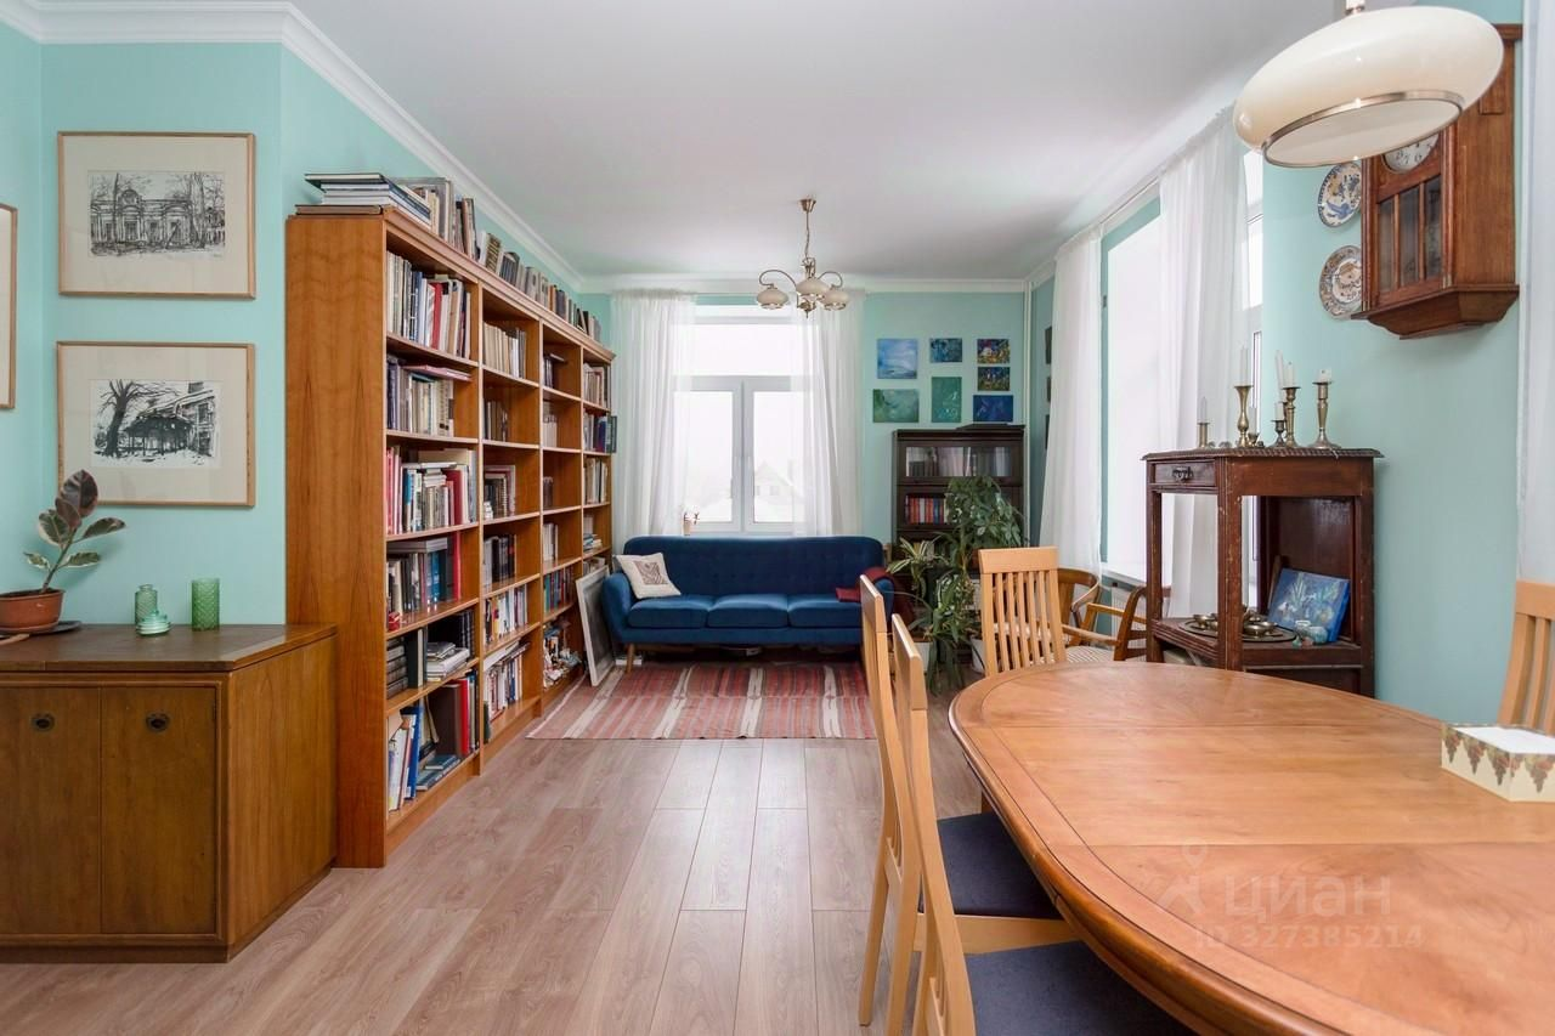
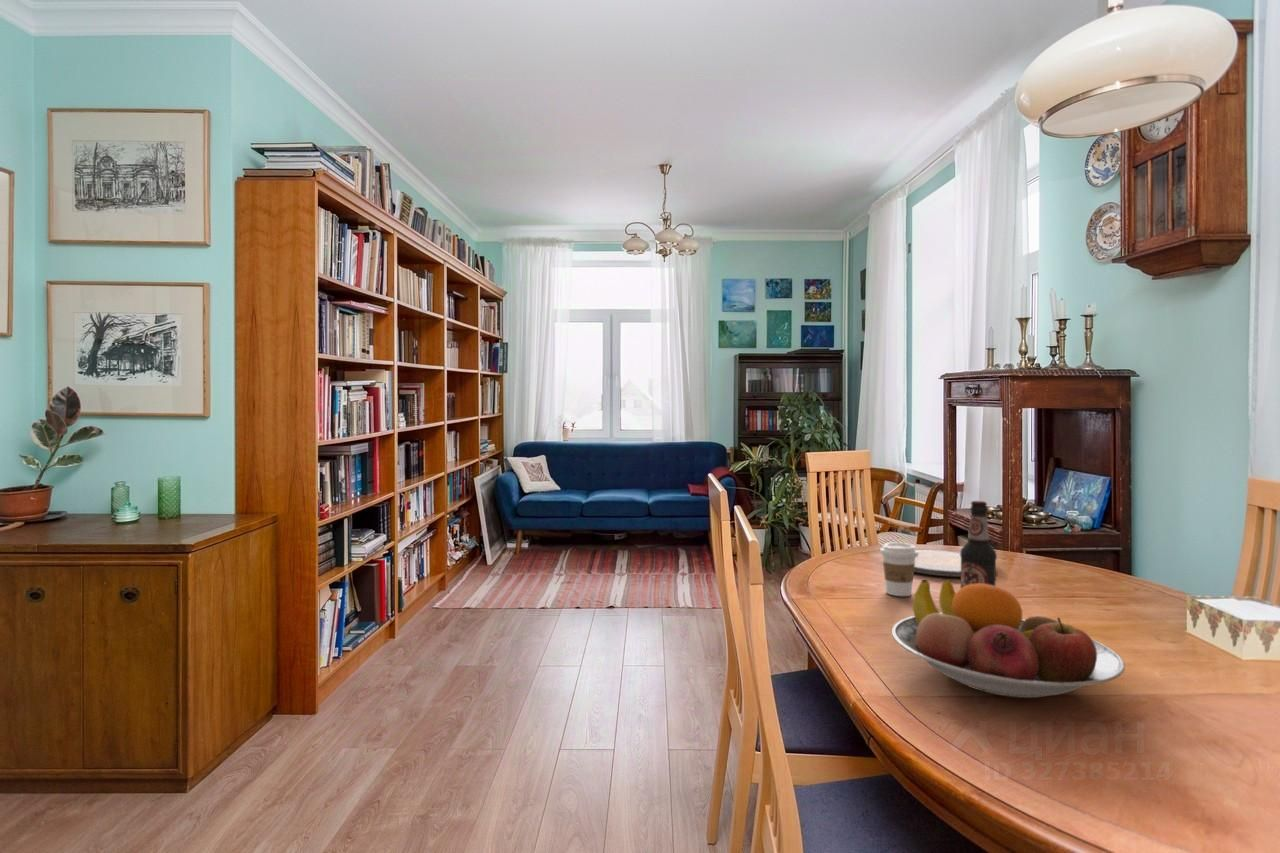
+ plate [914,549,961,578]
+ bottle [959,500,998,589]
+ fruit bowl [891,579,1126,699]
+ coffee cup [879,541,918,597]
